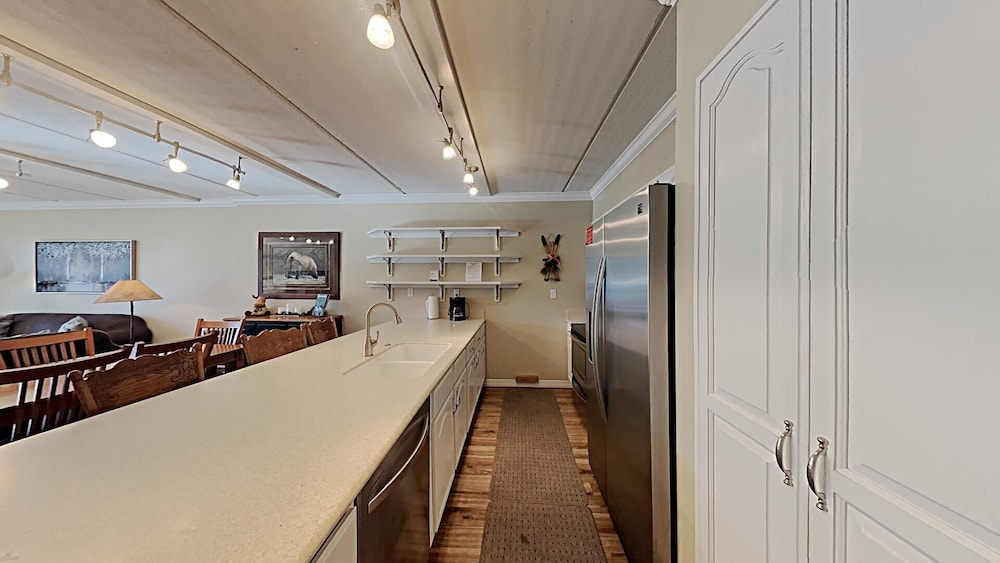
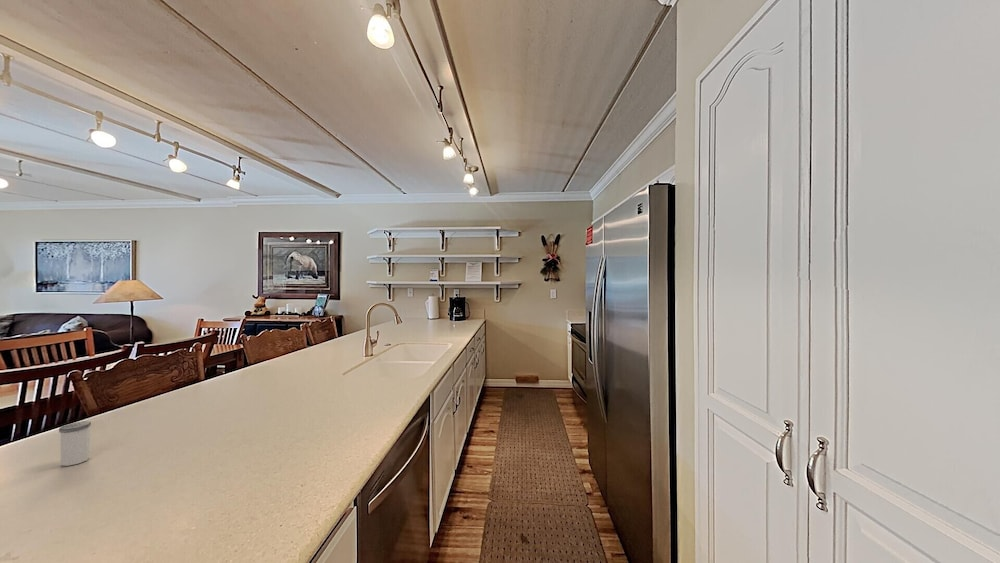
+ salt shaker [58,420,92,467]
